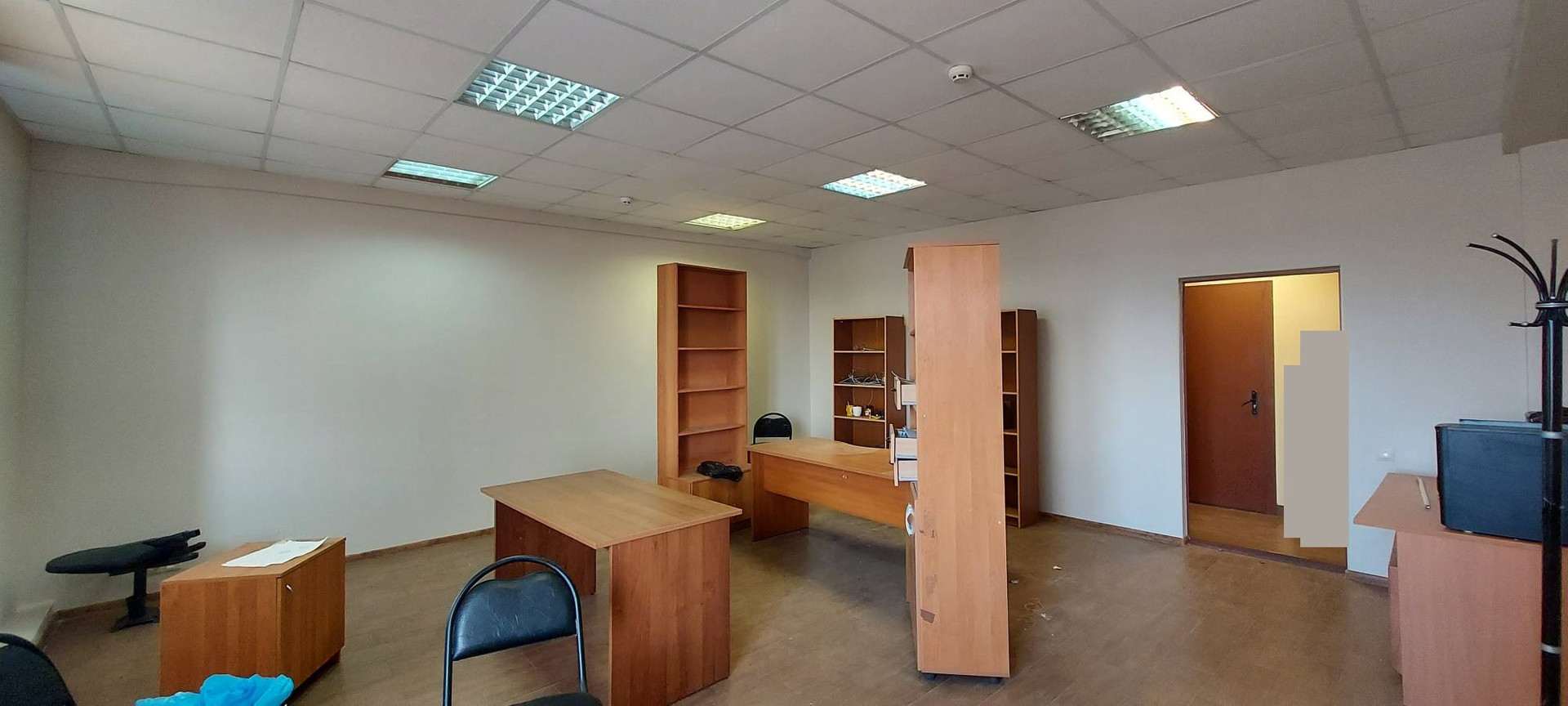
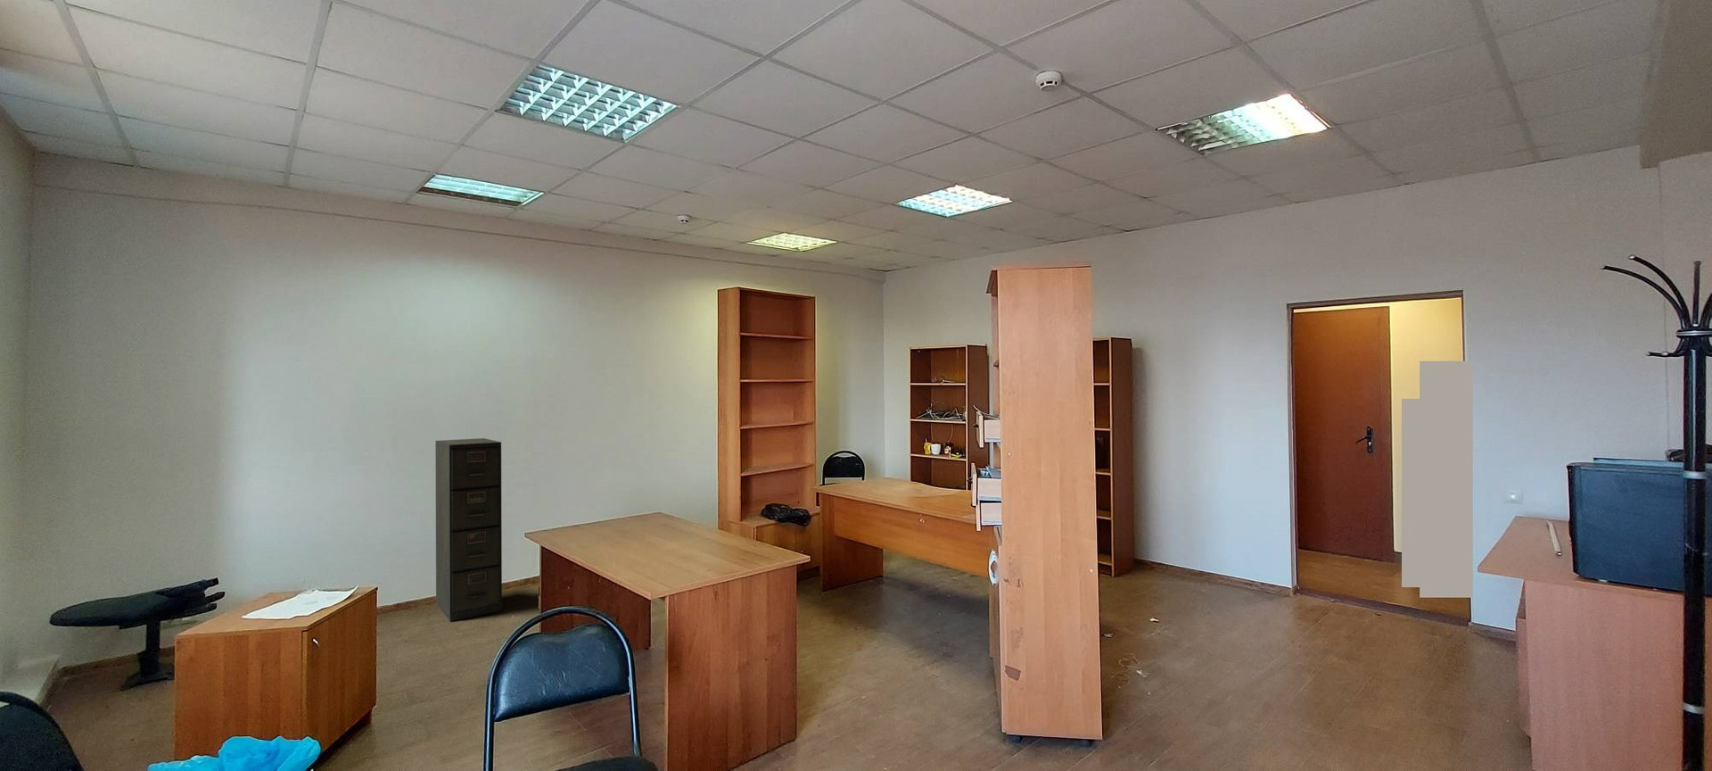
+ filing cabinet [435,437,503,622]
